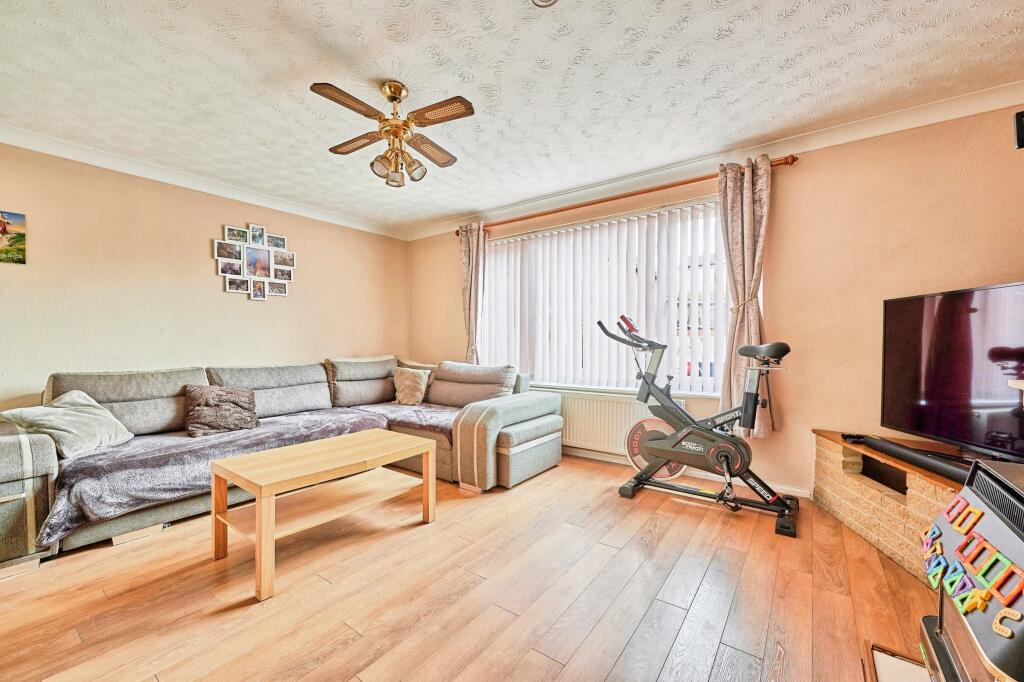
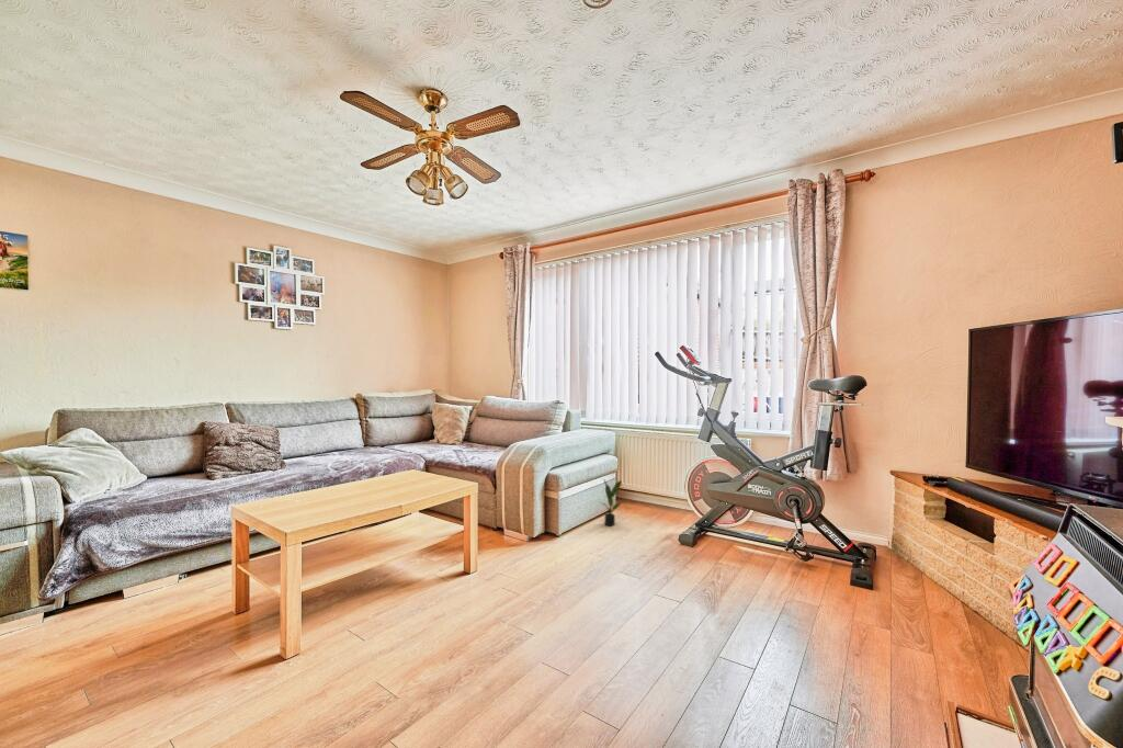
+ potted plant [601,478,628,526]
